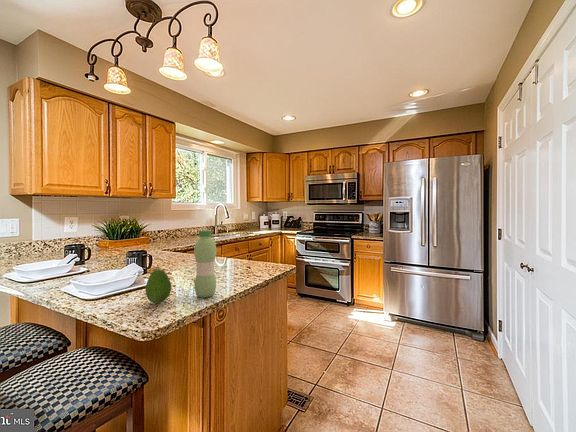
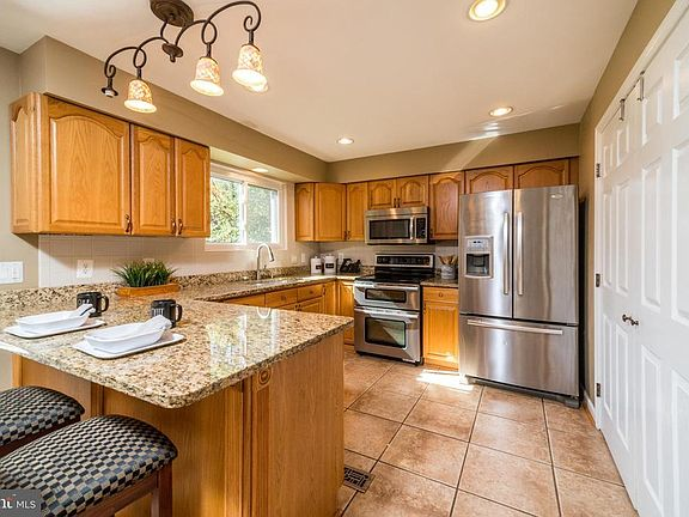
- fruit [145,268,172,304]
- water bottle [193,229,217,299]
